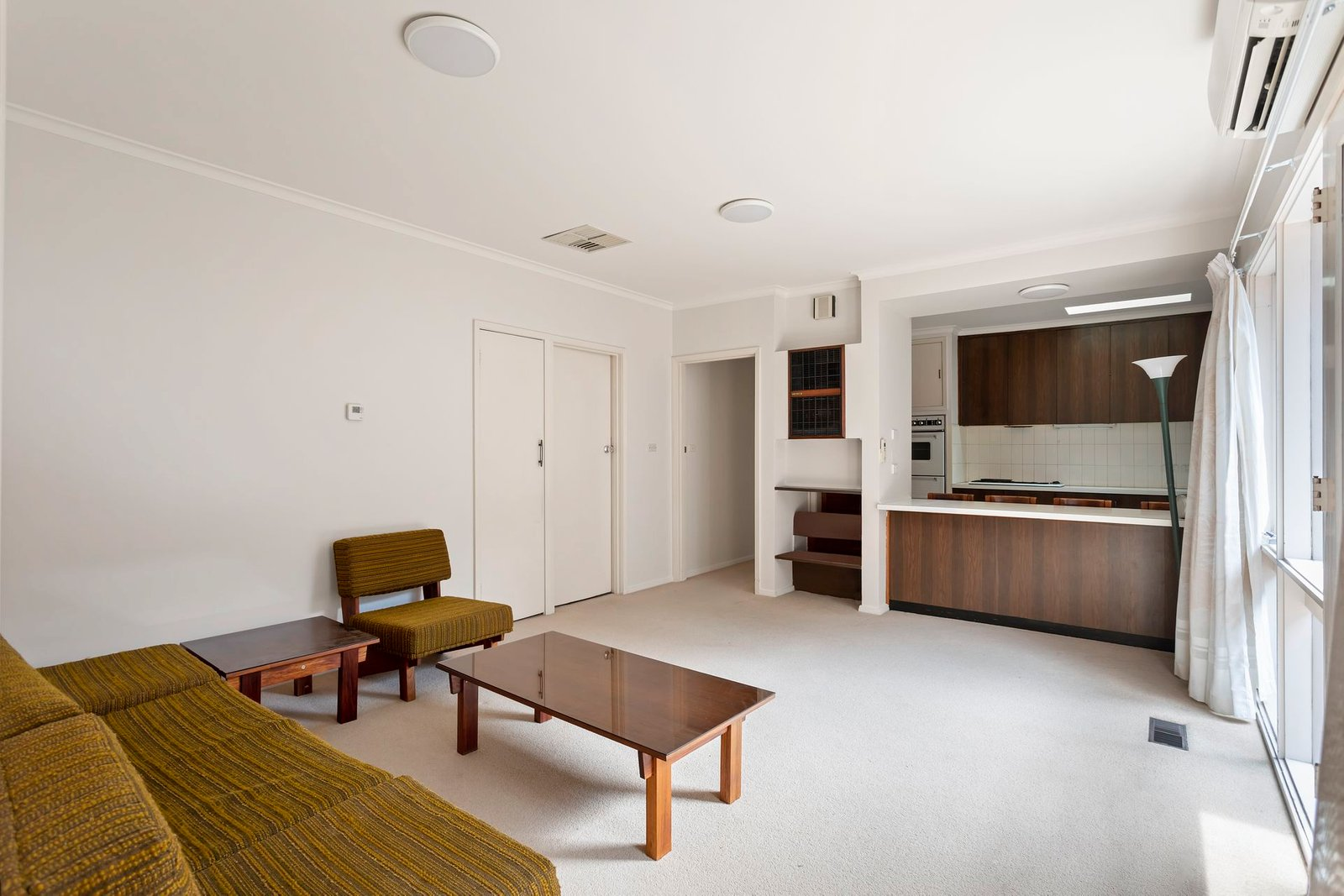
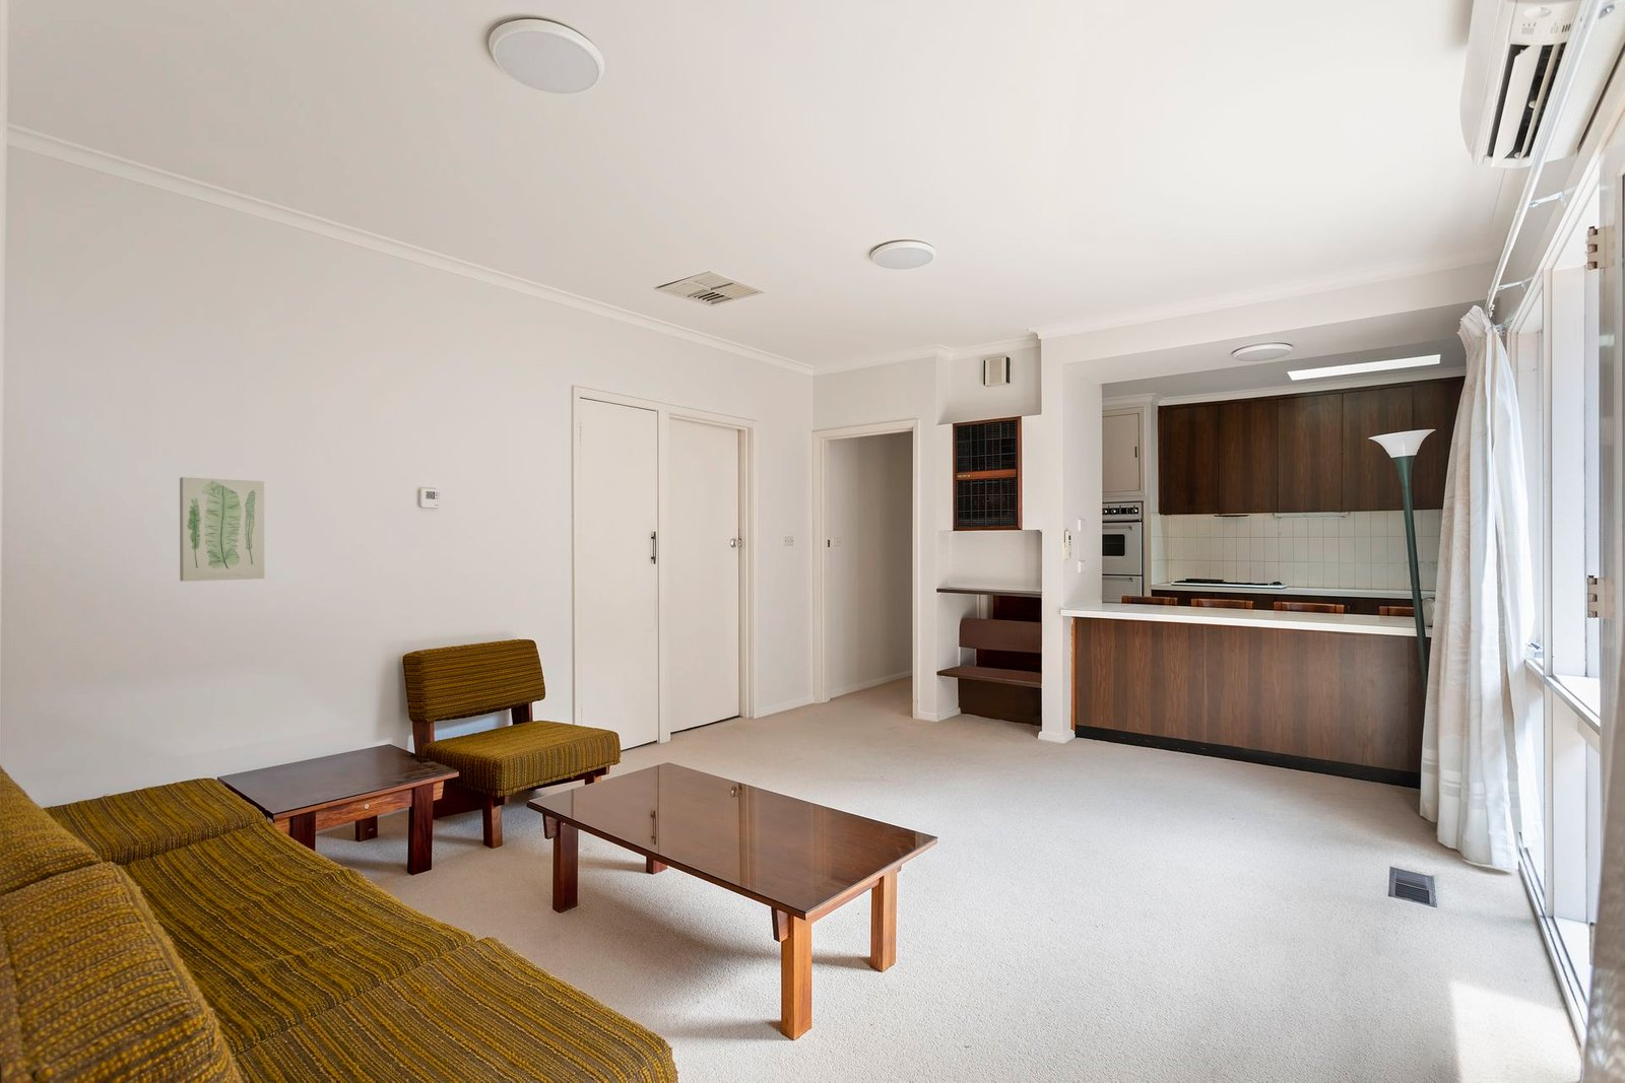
+ wall art [179,476,265,583]
